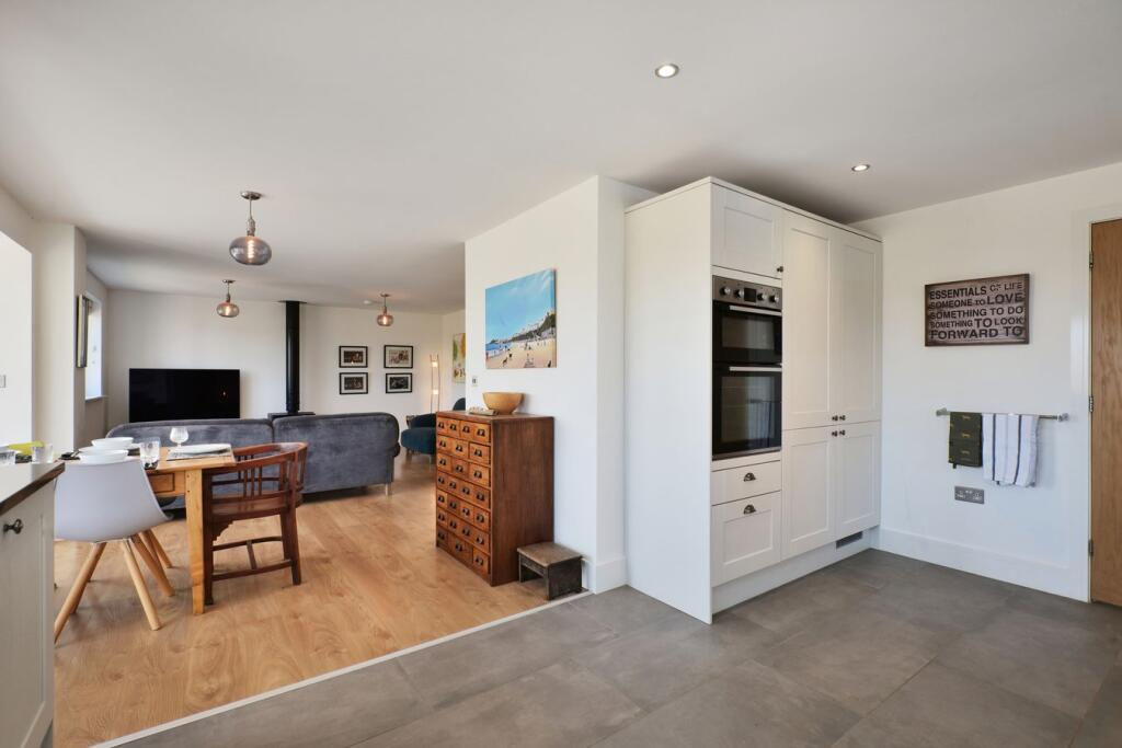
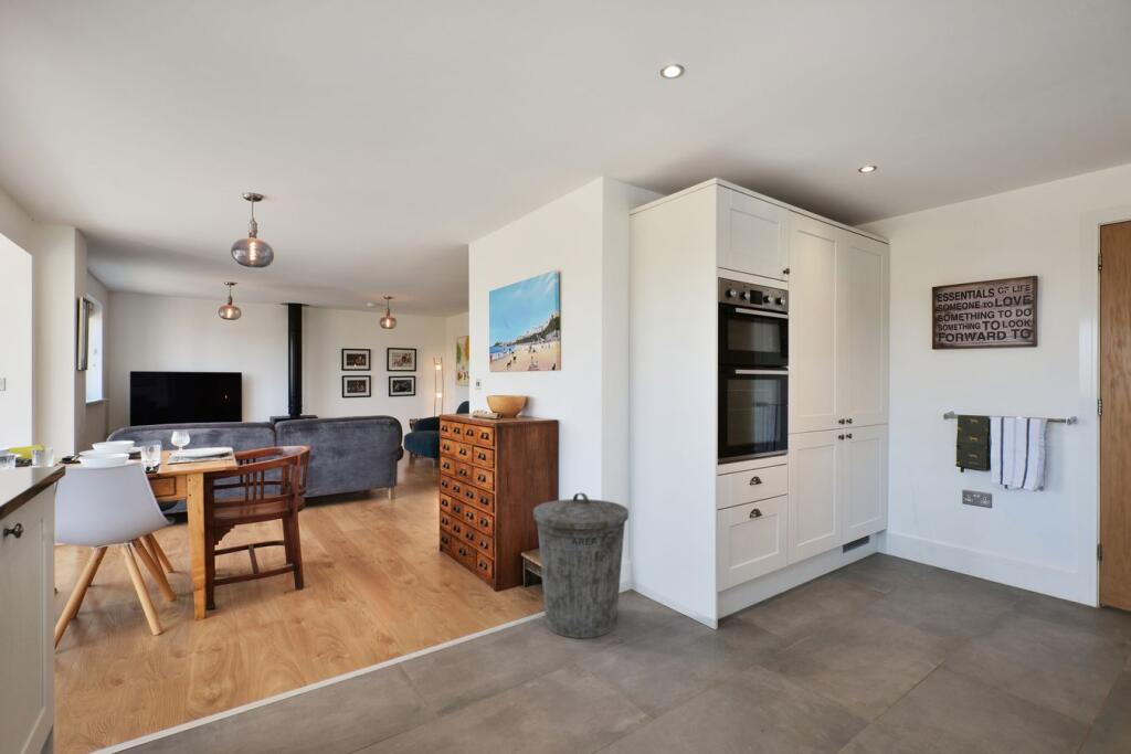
+ trash can [532,491,630,639]
